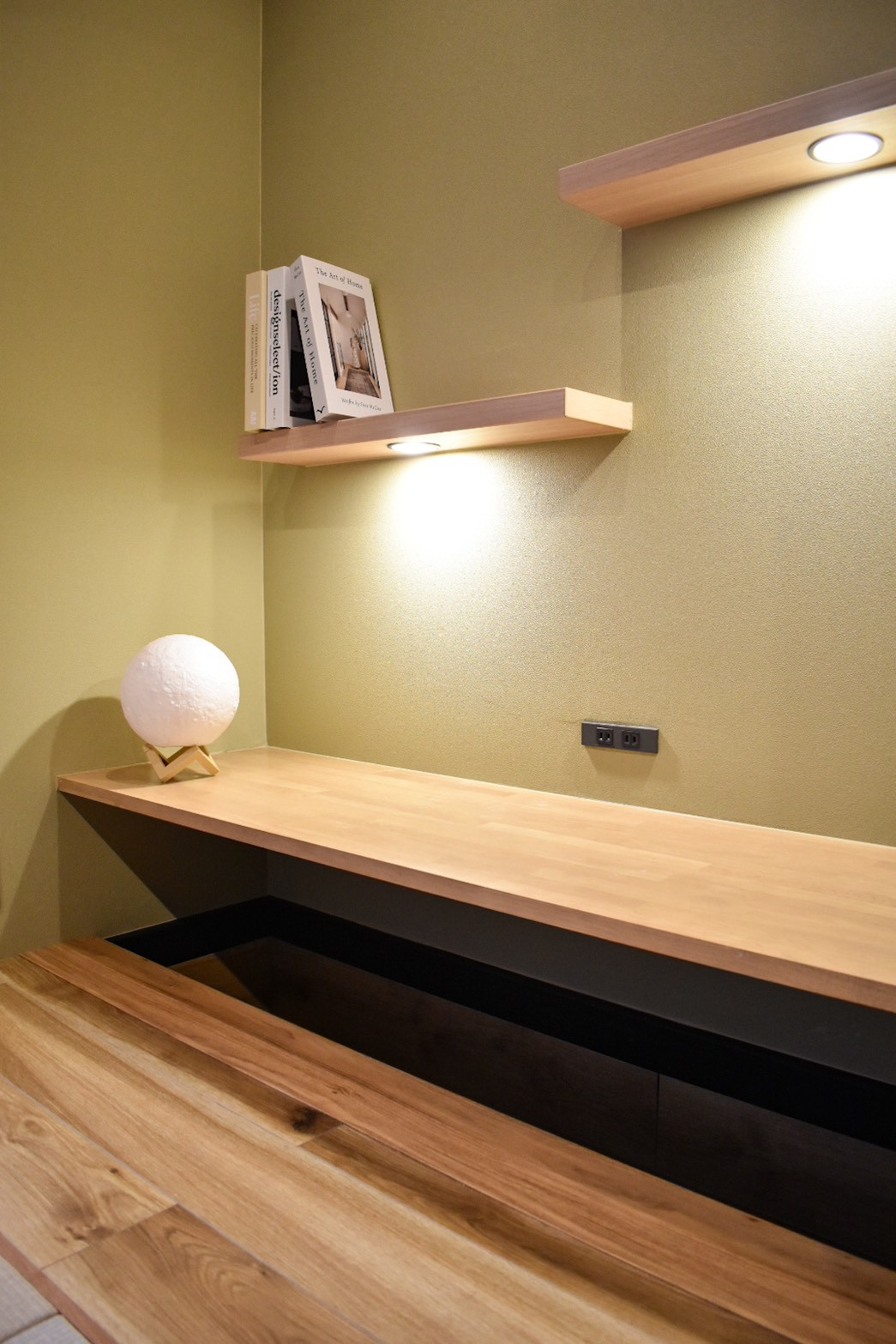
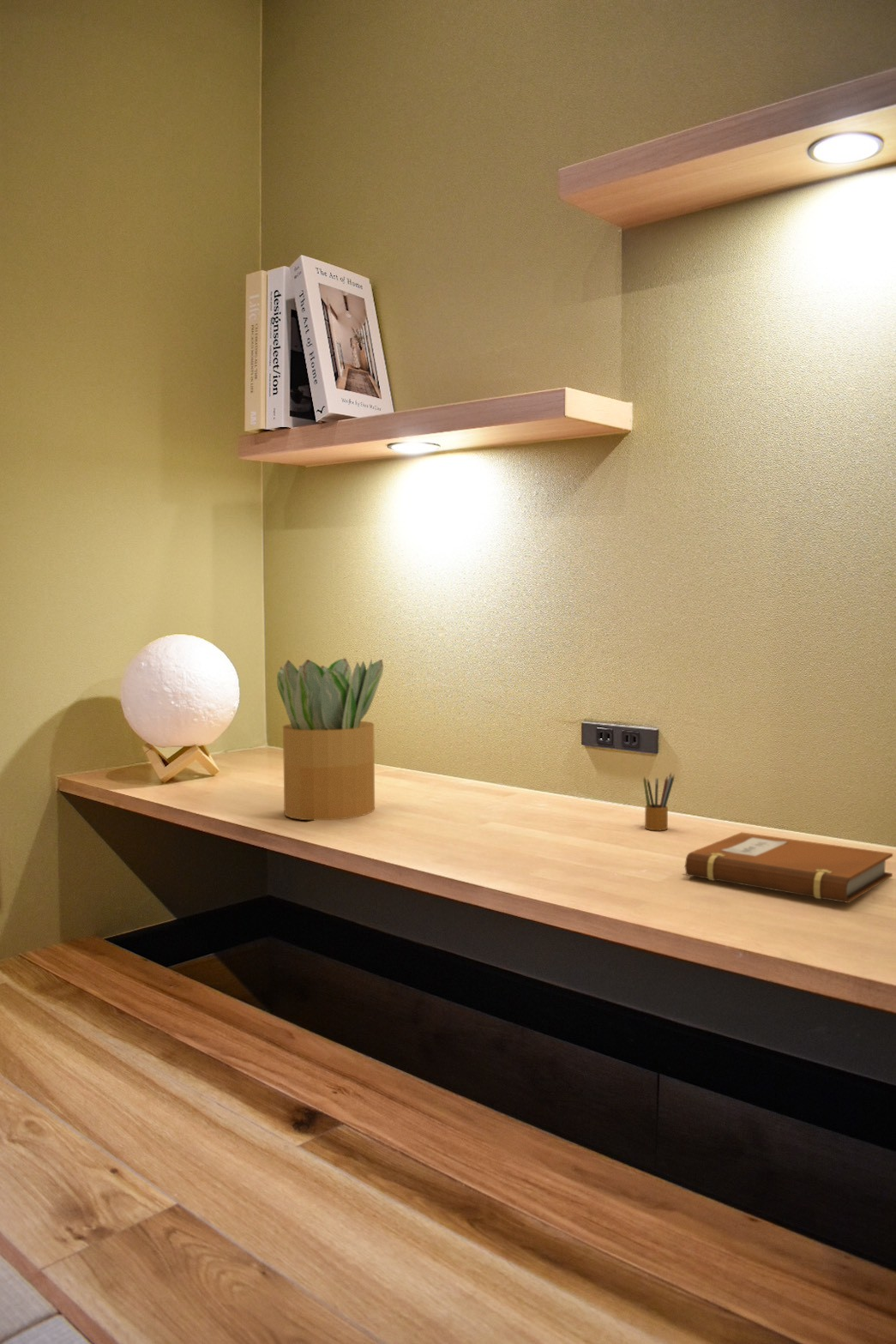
+ pencil box [642,772,675,831]
+ notebook [683,831,893,904]
+ potted plant [276,657,384,821]
